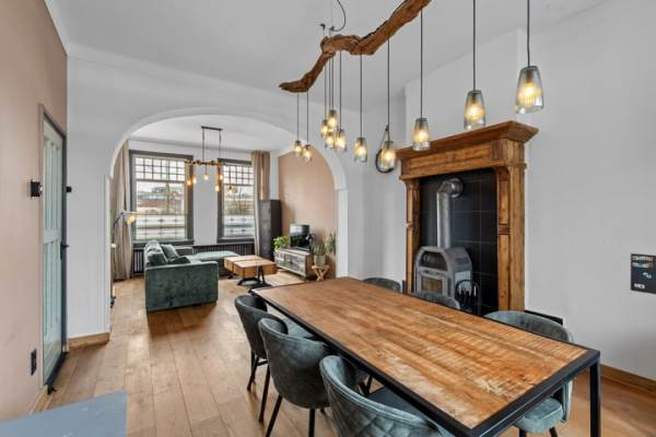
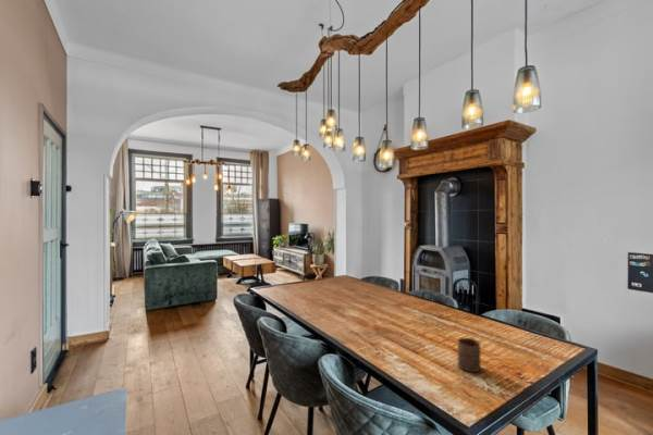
+ cup [457,337,481,373]
